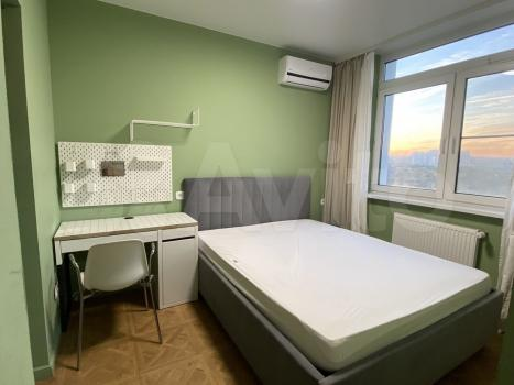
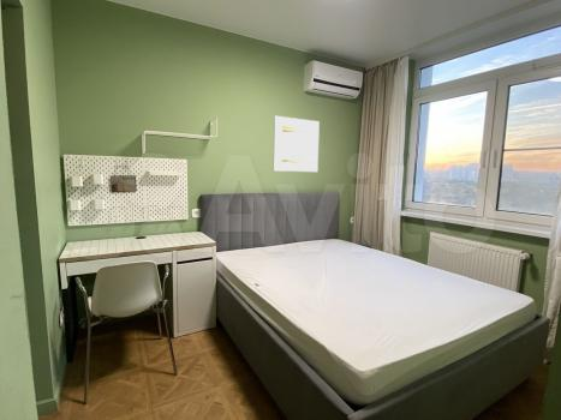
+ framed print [273,115,321,173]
